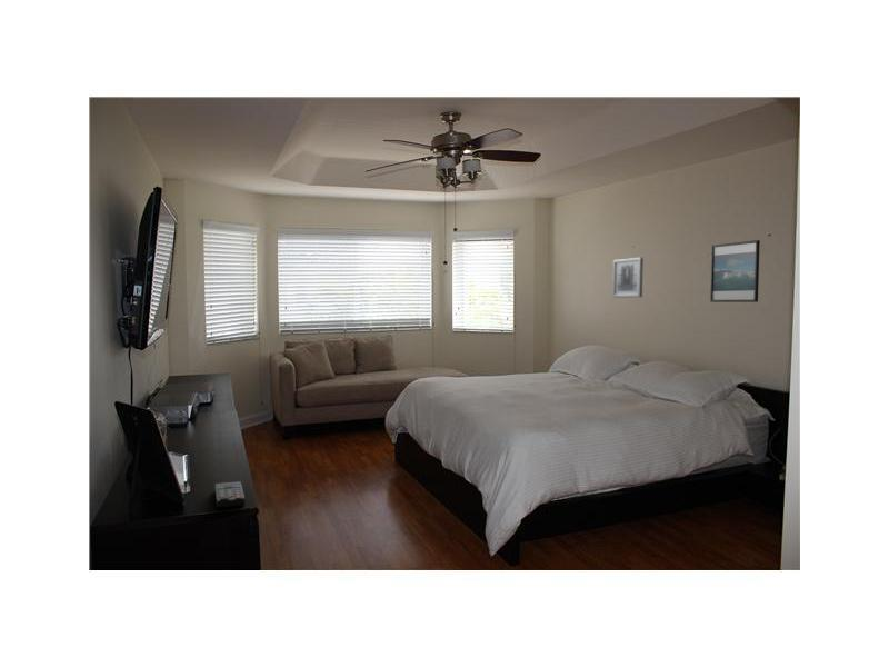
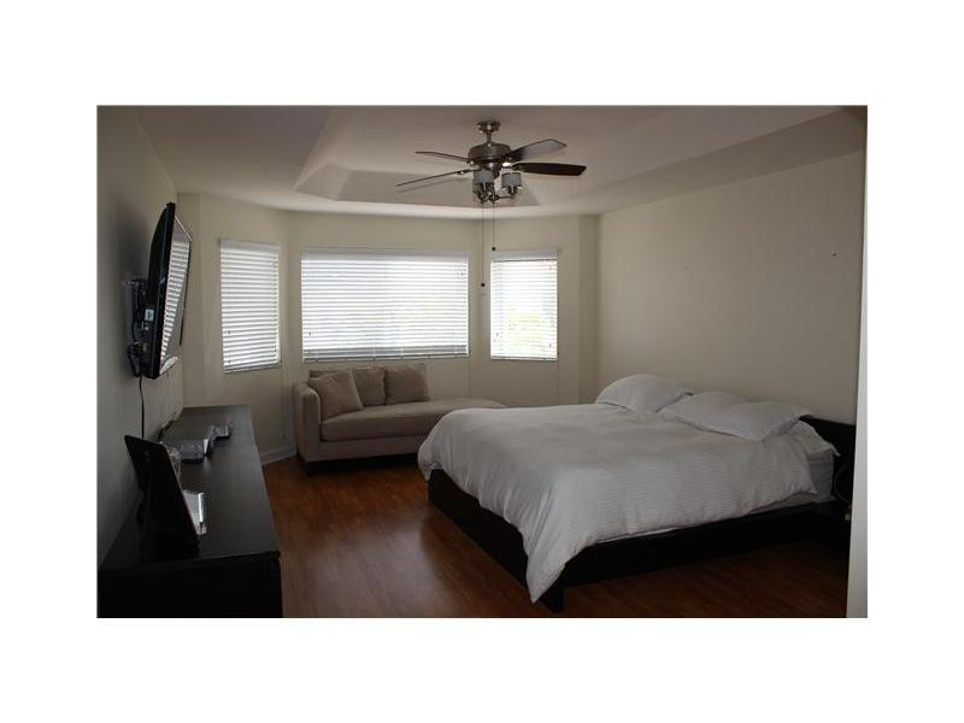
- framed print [709,239,761,303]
- wall art [611,257,645,299]
- remote control [213,480,246,509]
